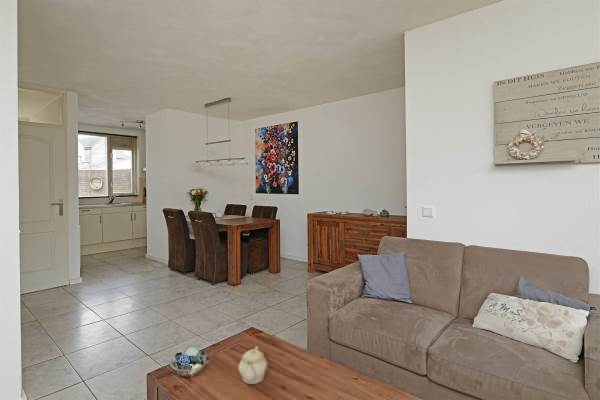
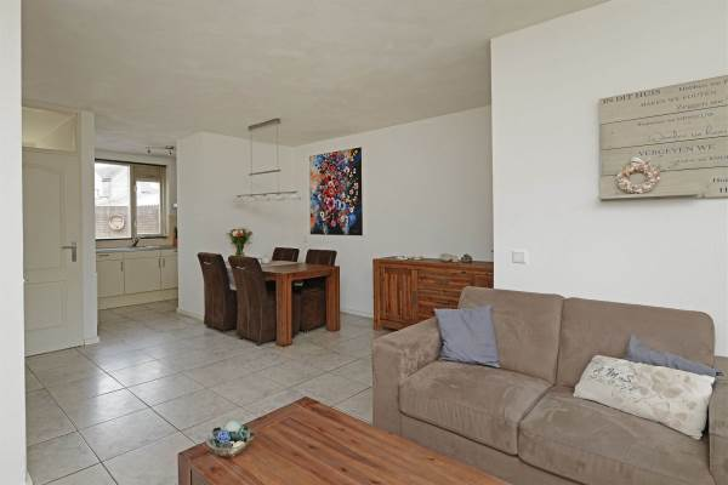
- teapot [238,345,269,385]
